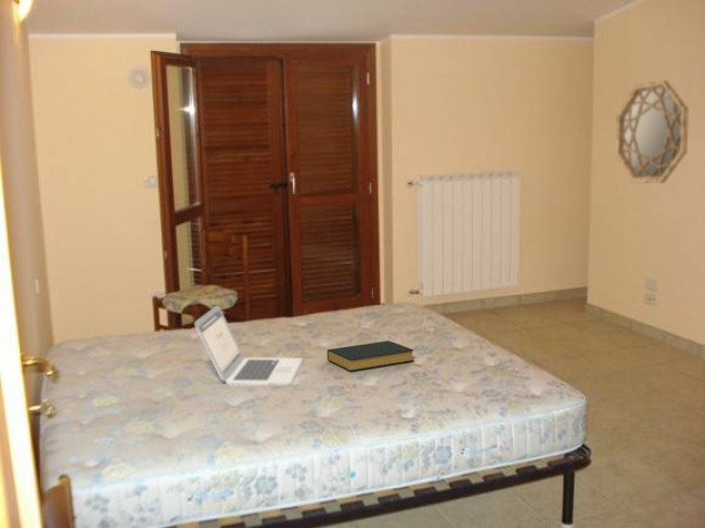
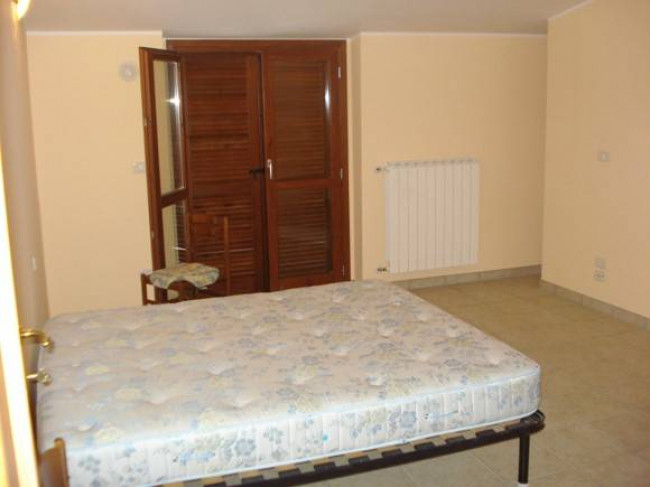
- home mirror [615,79,690,184]
- hardback book [326,339,415,373]
- laptop [194,305,304,387]
